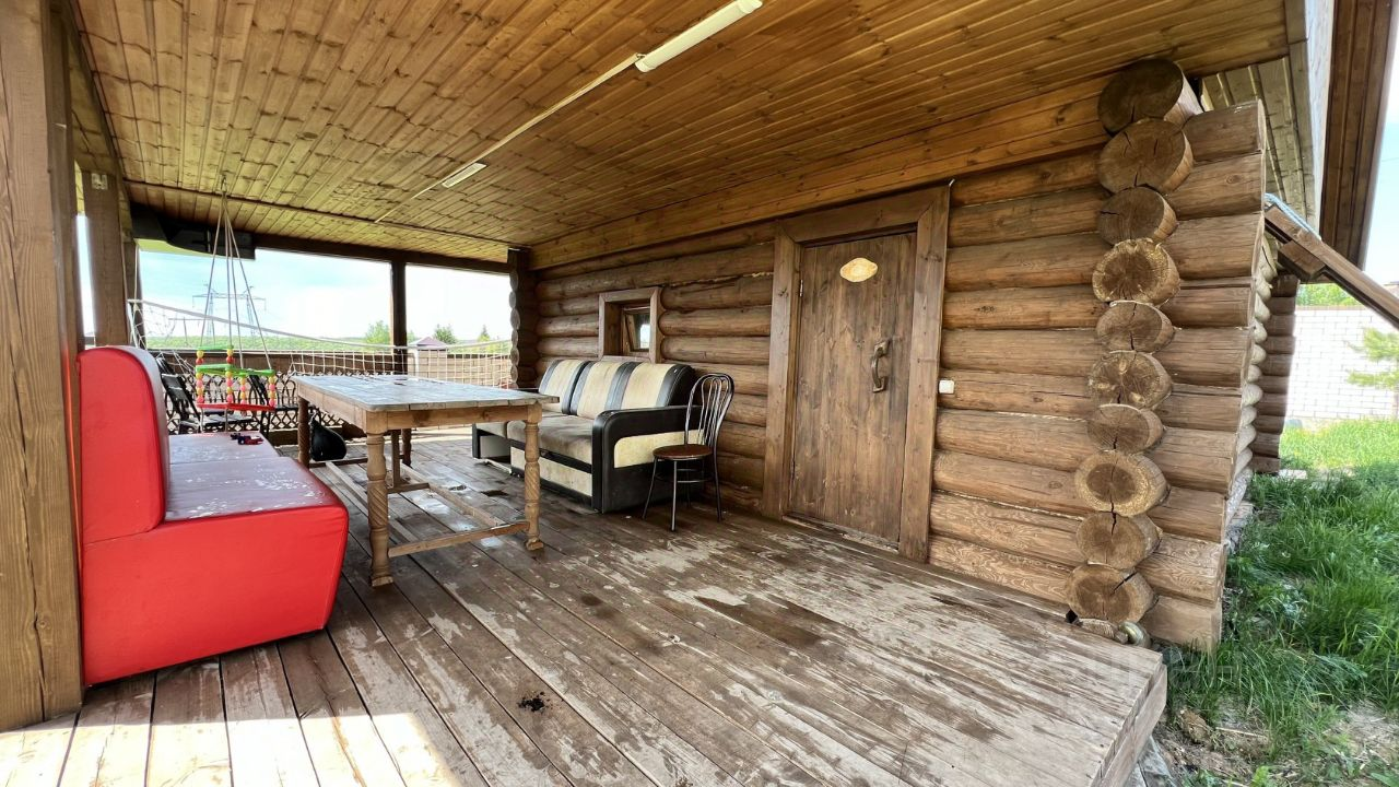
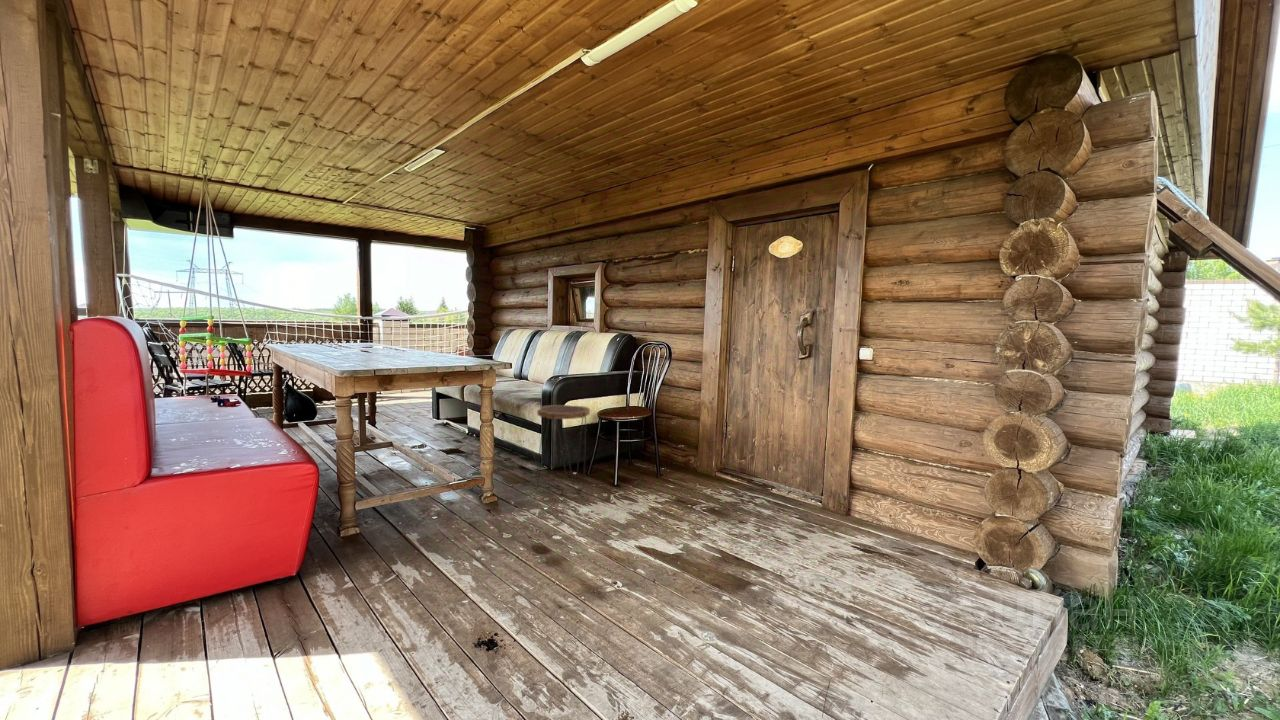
+ side table [534,404,591,491]
